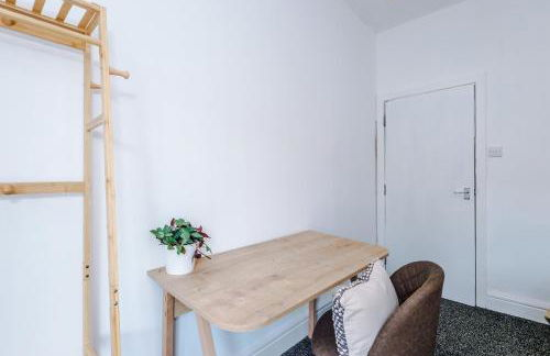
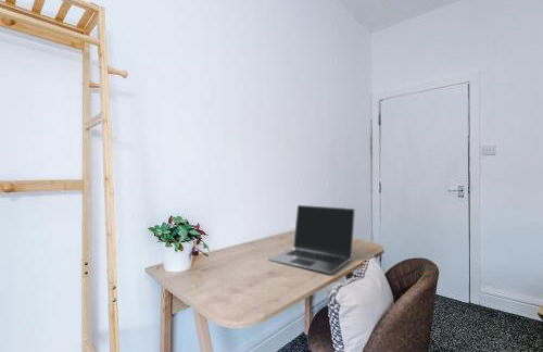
+ laptop [267,204,356,275]
